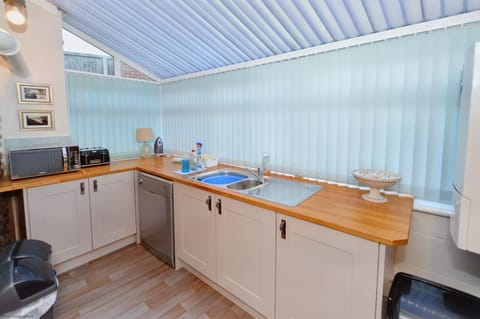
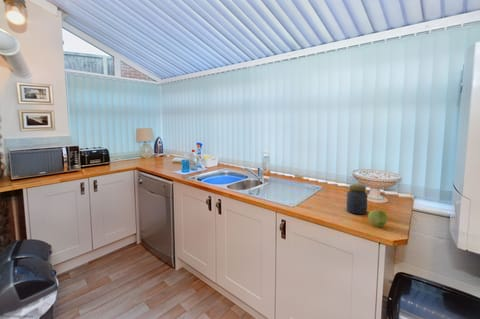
+ apple [367,209,389,228]
+ jar [346,184,368,215]
